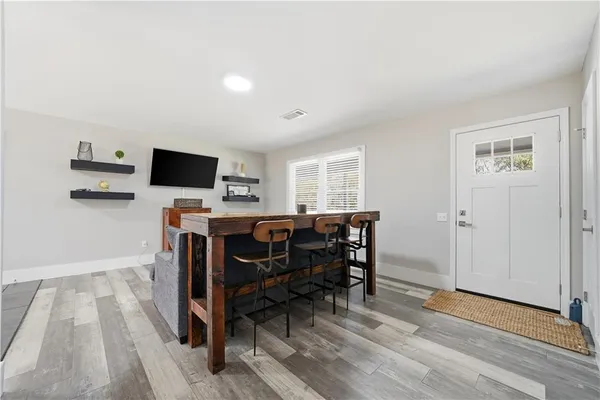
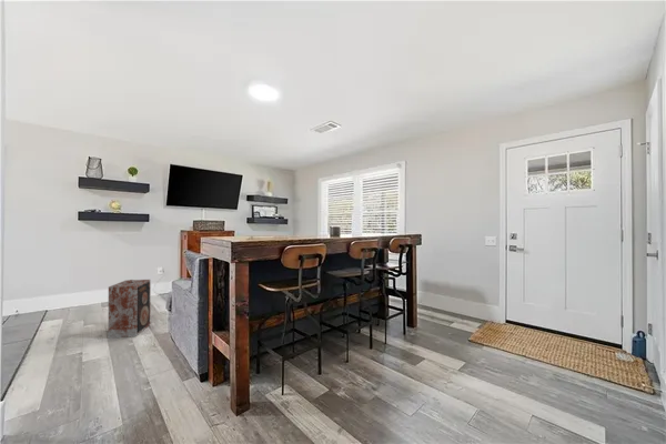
+ speaker [107,279,152,340]
